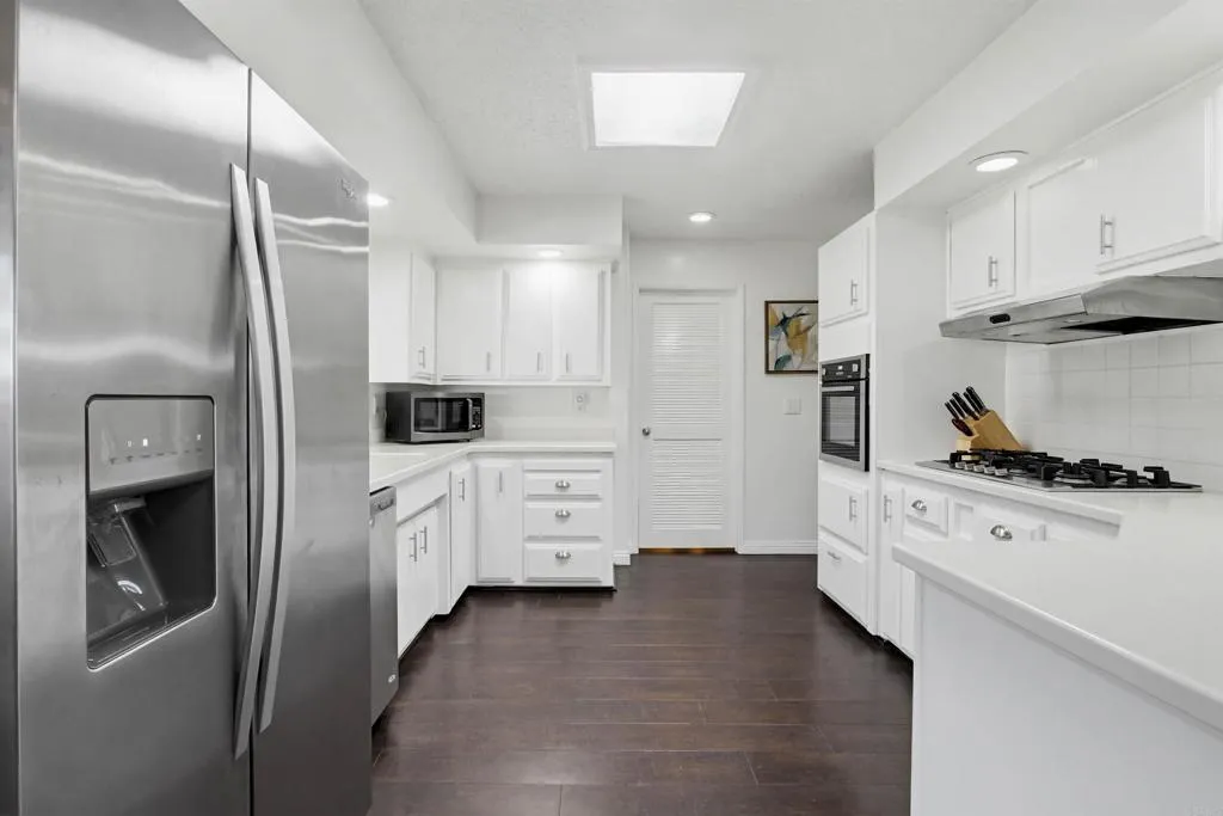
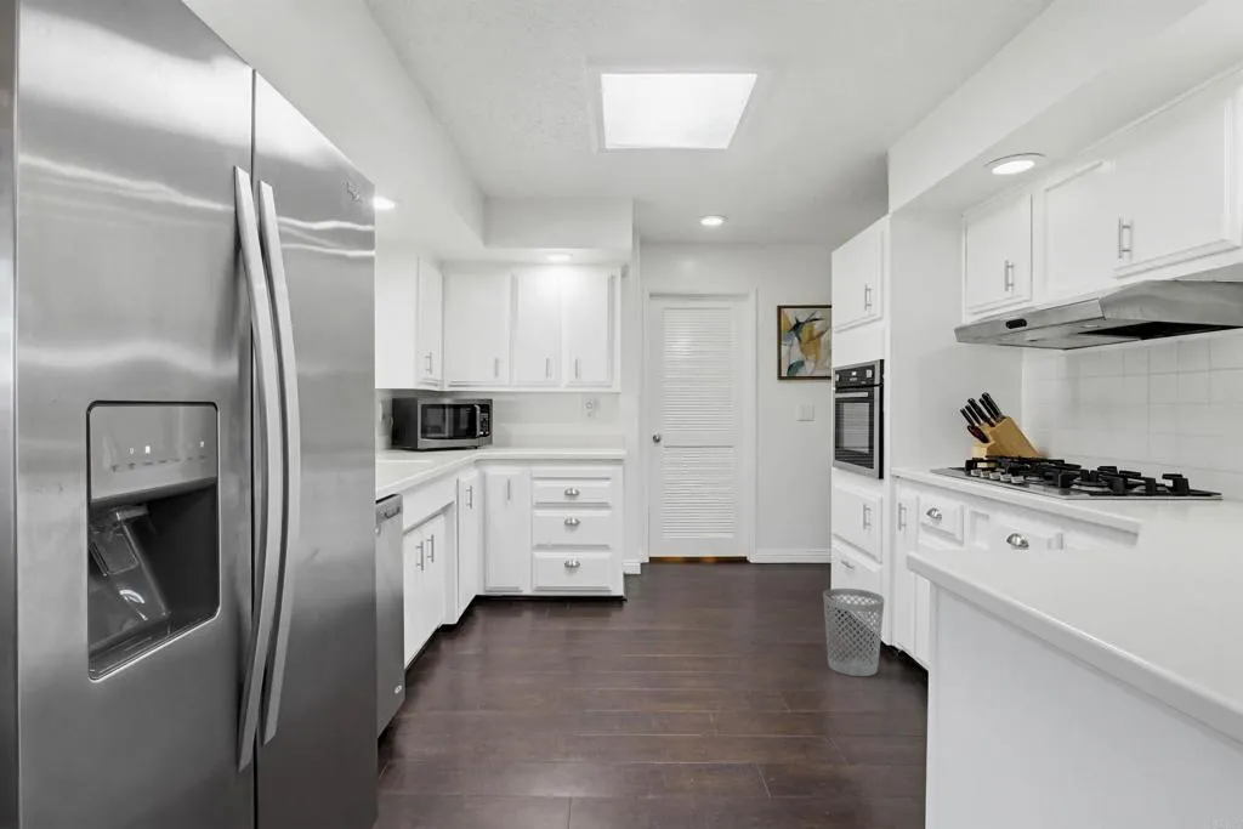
+ wastebasket [822,587,886,677]
